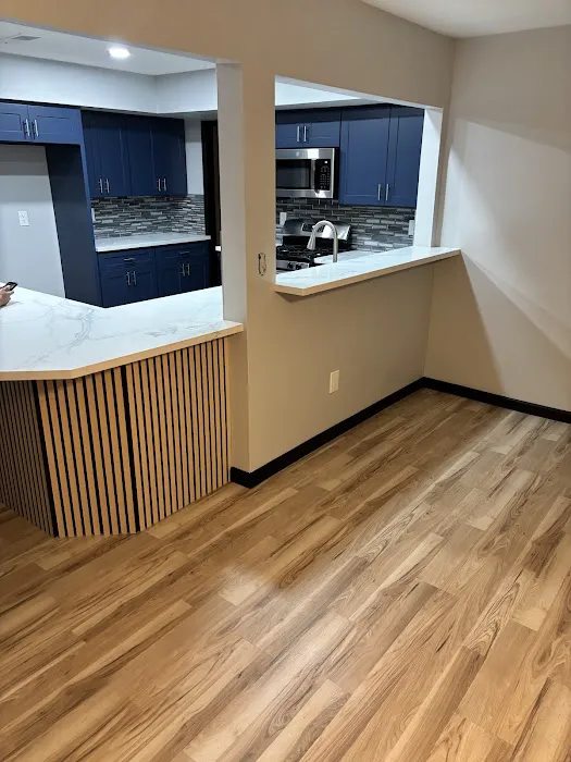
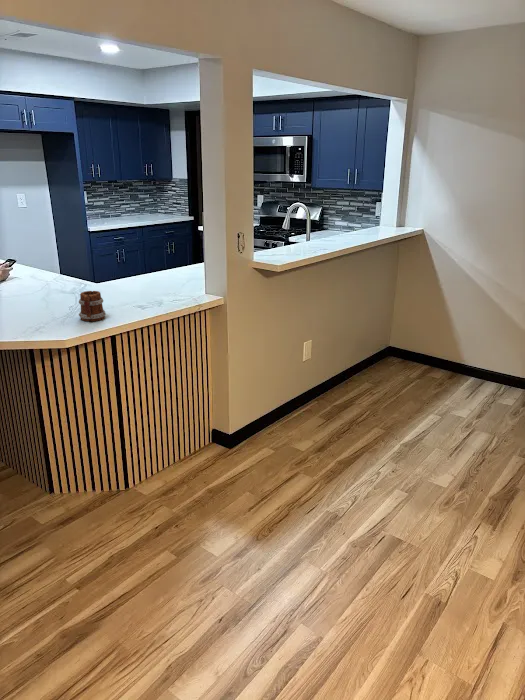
+ mug [78,290,107,322]
